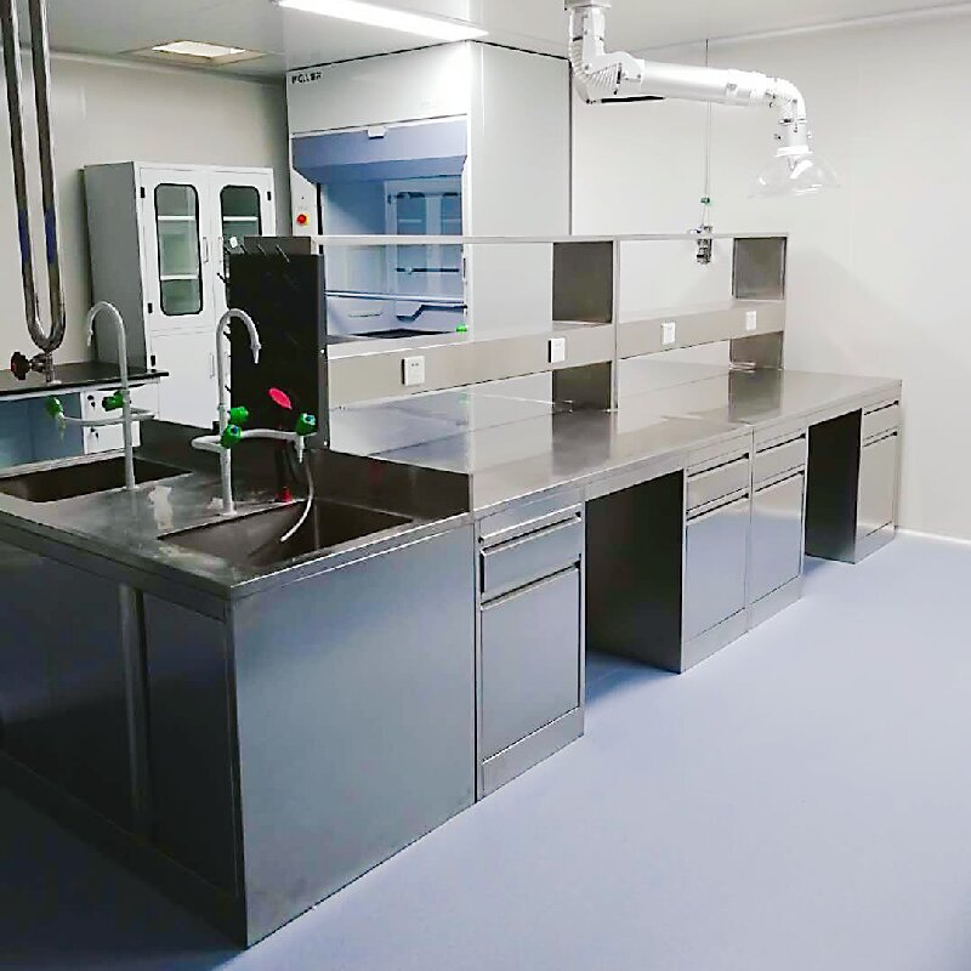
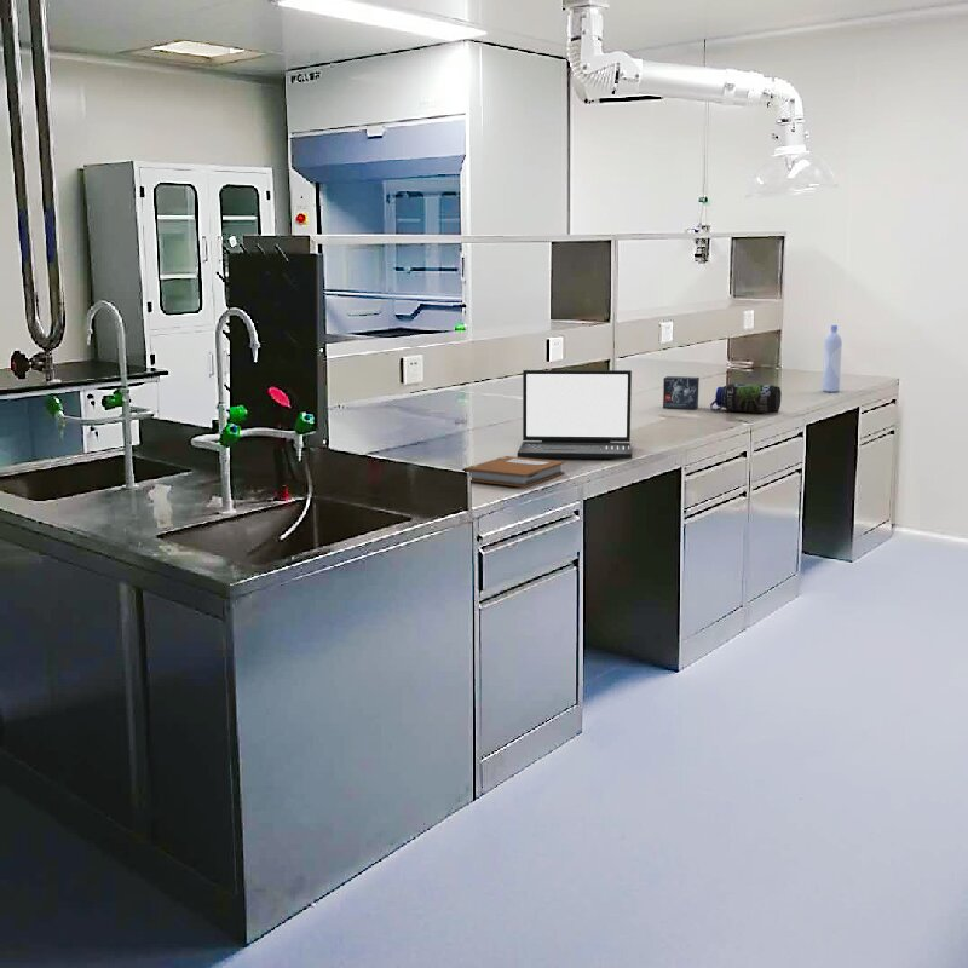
+ small box [662,375,701,410]
+ water bottle [709,382,783,414]
+ bottle [822,324,843,393]
+ laptop [517,369,633,460]
+ notebook [461,455,566,489]
